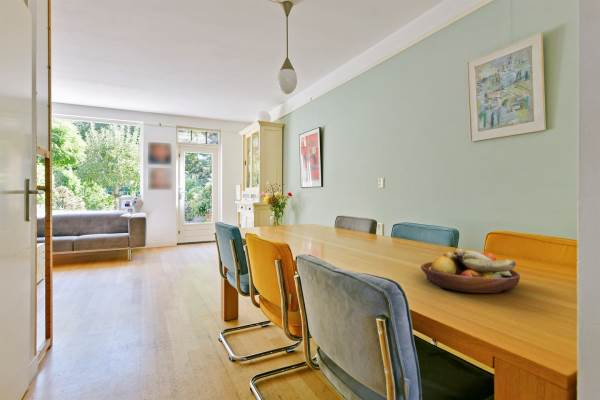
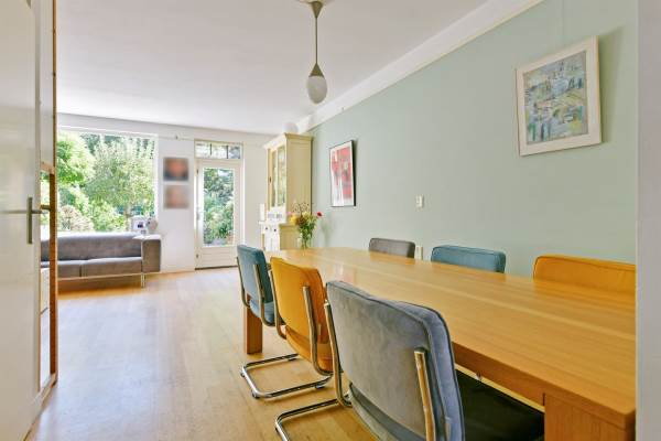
- fruit bowl [420,247,521,294]
